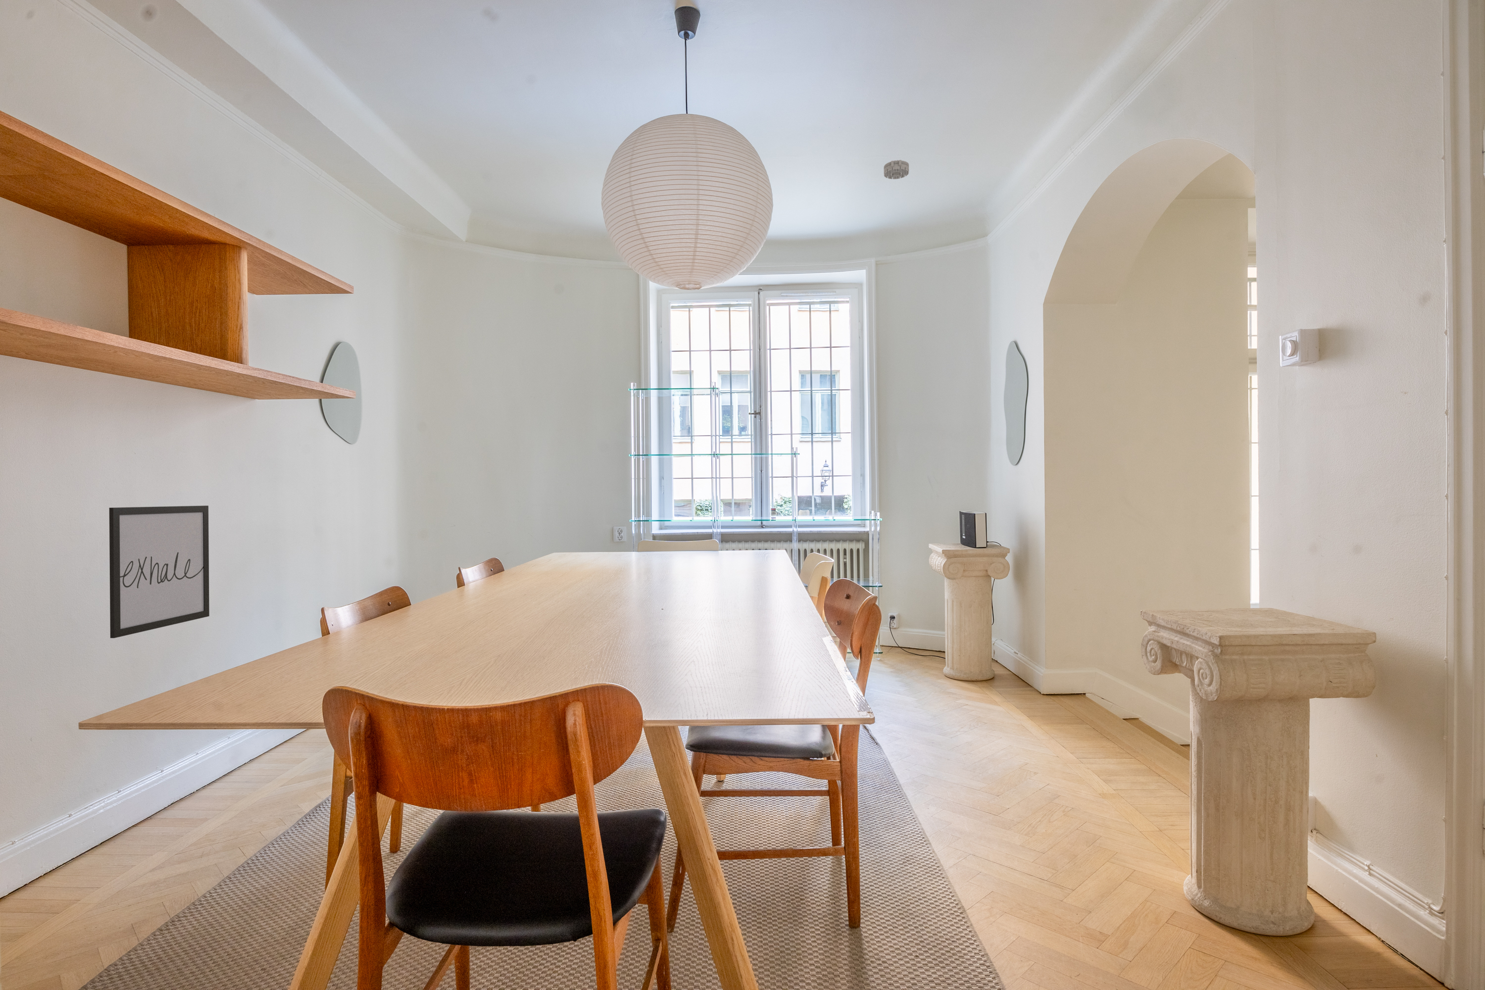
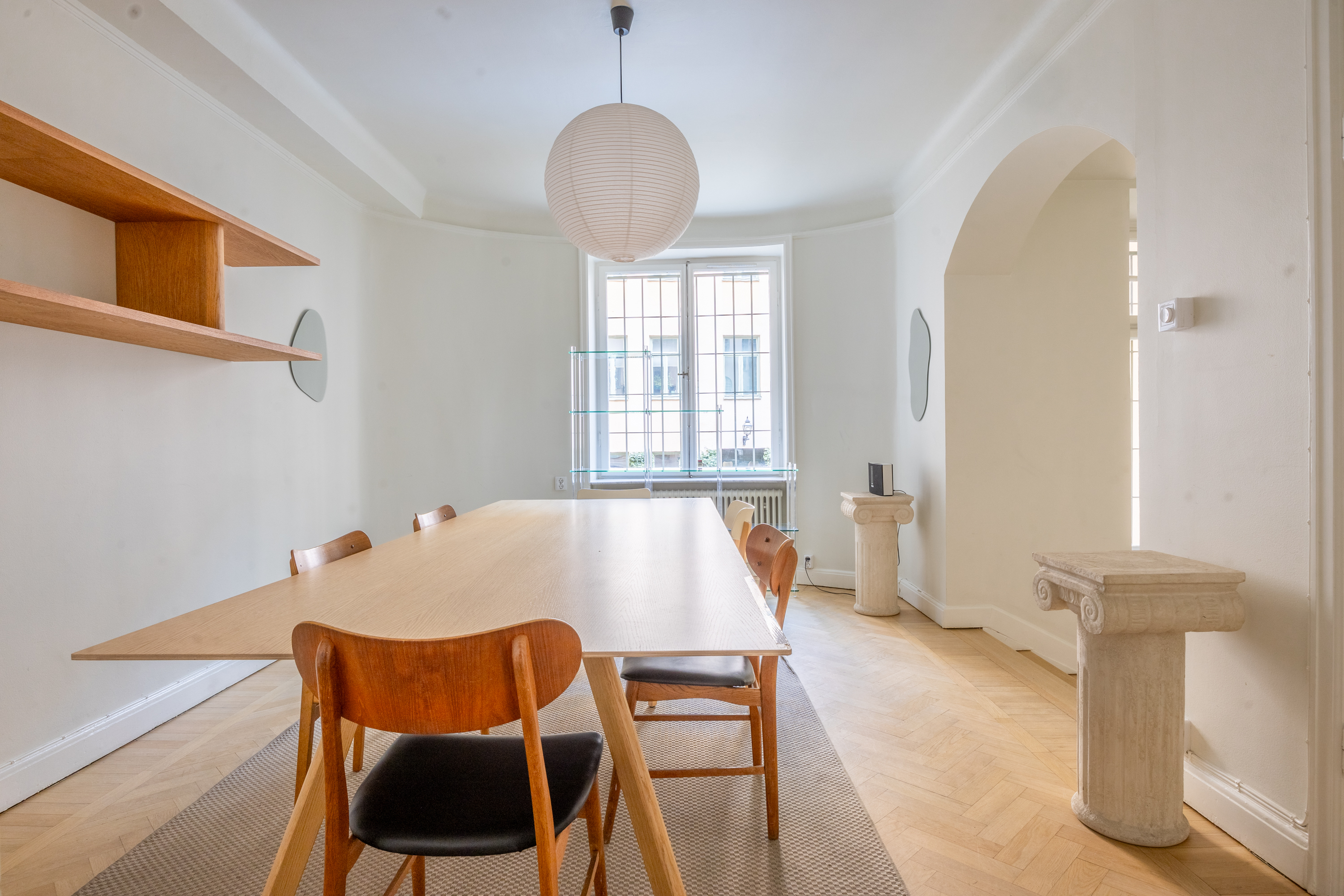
- smoke detector [883,159,909,180]
- wall art [109,505,210,639]
